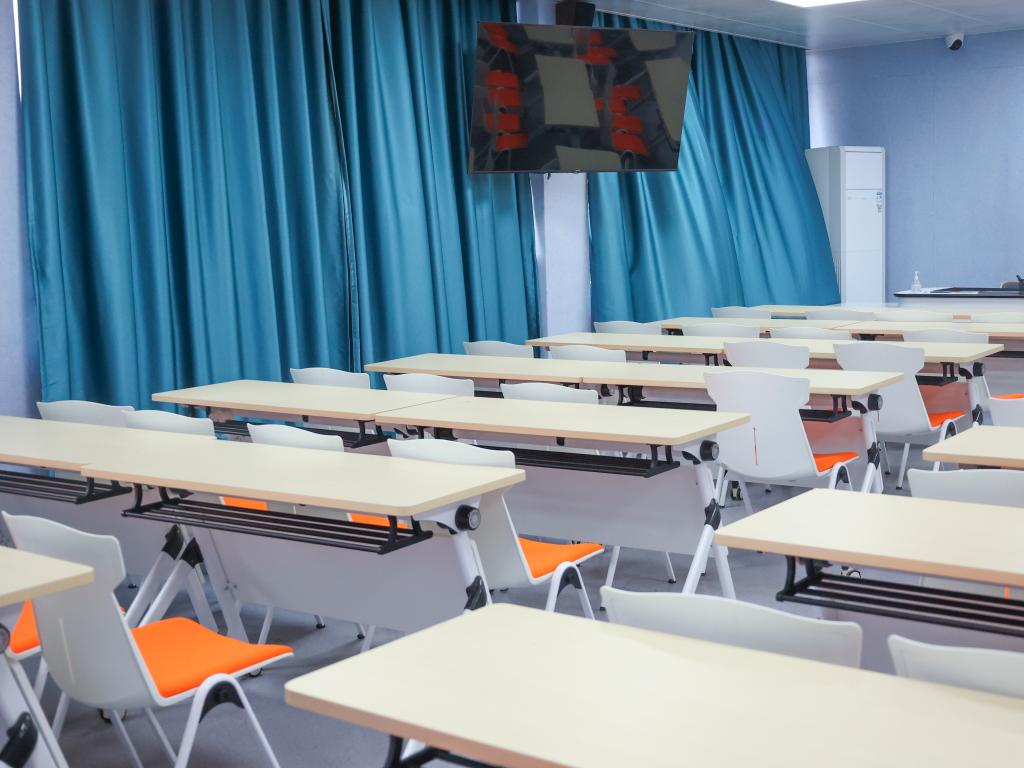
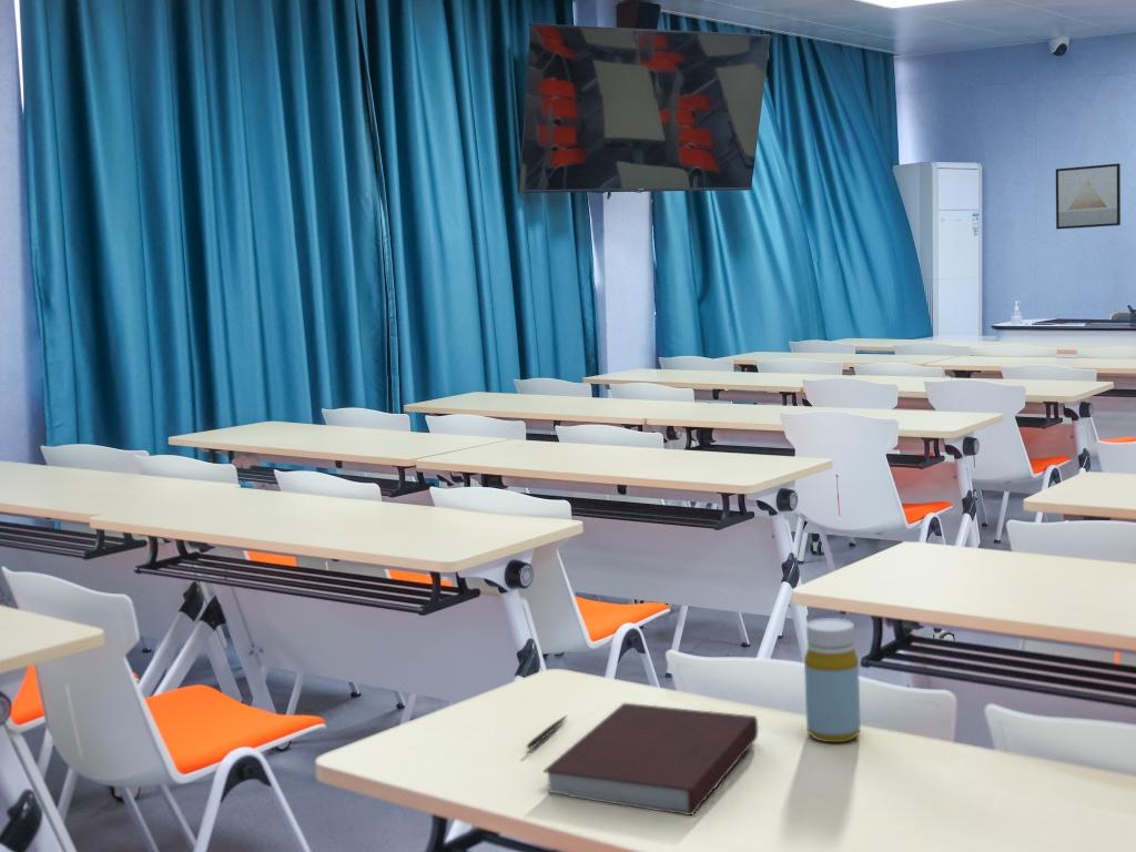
+ bottle [803,617,862,743]
+ pen [526,714,568,750]
+ notebook [541,702,759,816]
+ wall art [1055,162,1122,231]
